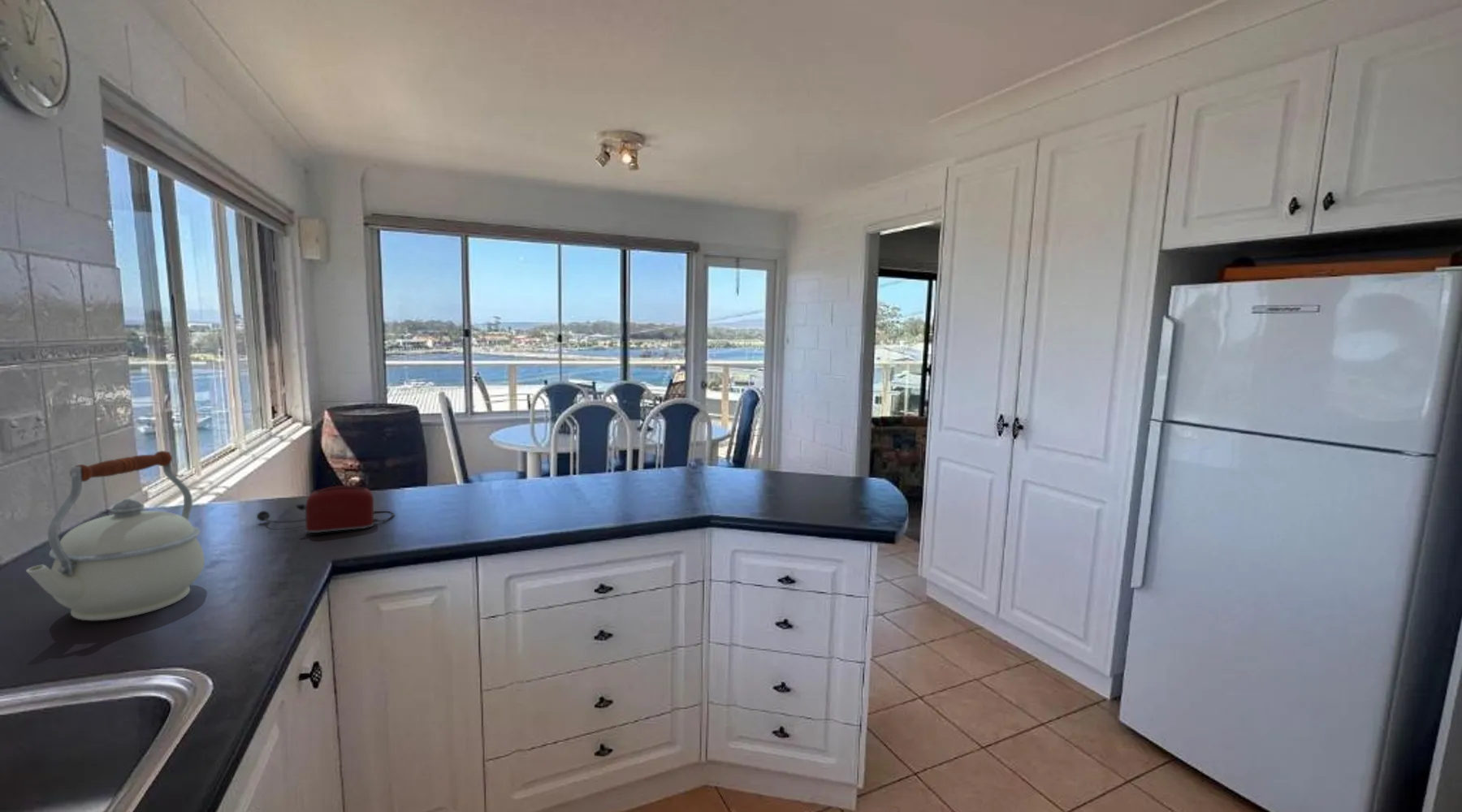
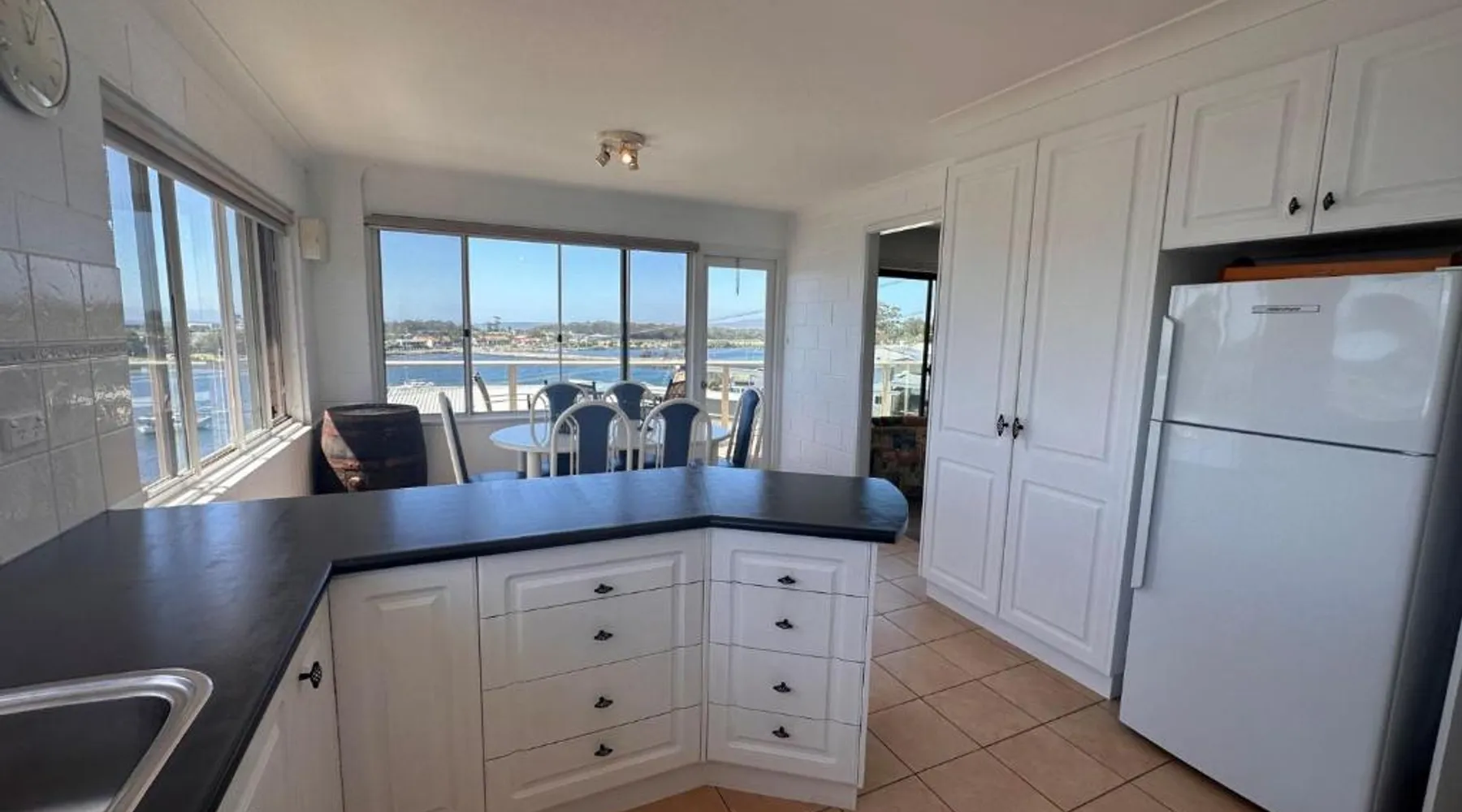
- kettle [25,450,205,621]
- toaster [256,485,396,533]
